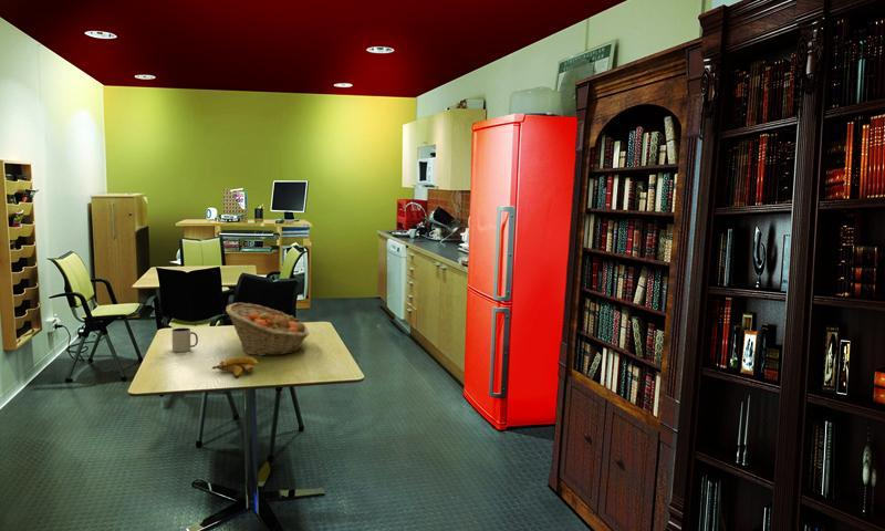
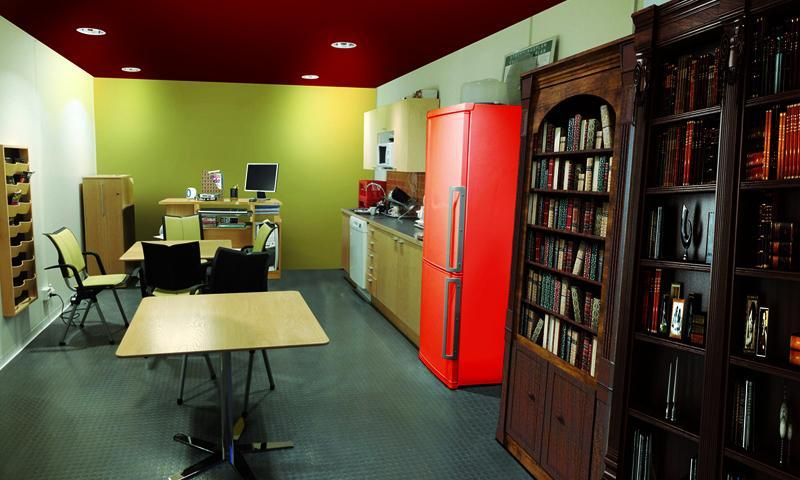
- banana [210,356,259,378]
- mug [171,326,199,353]
- fruit basket [225,302,310,356]
